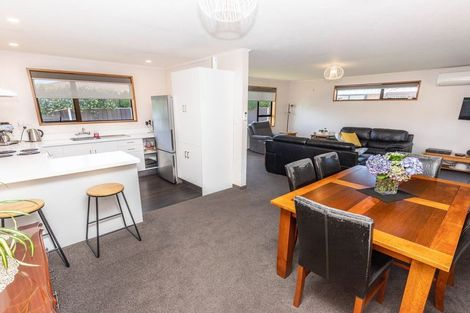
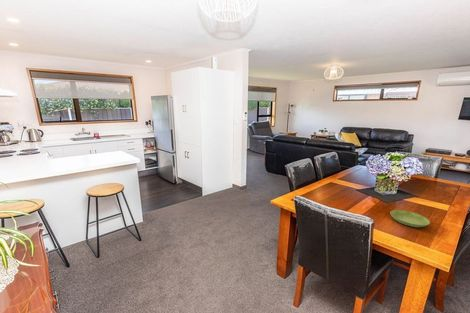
+ saucer [389,209,431,228]
